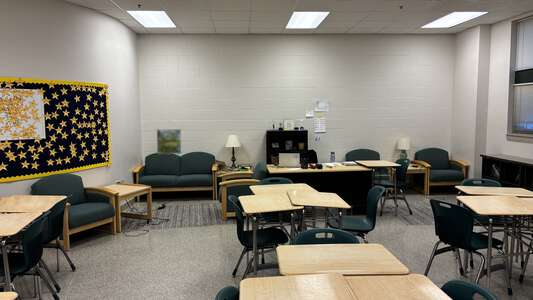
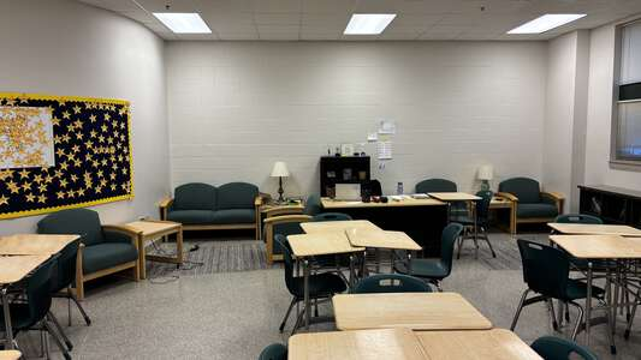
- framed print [156,128,183,155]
